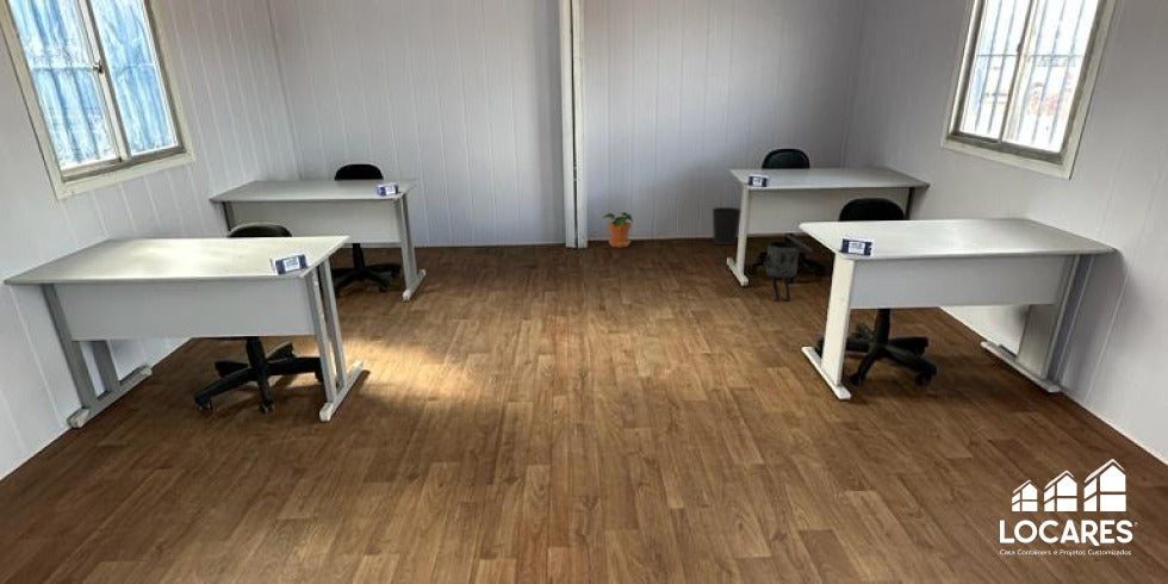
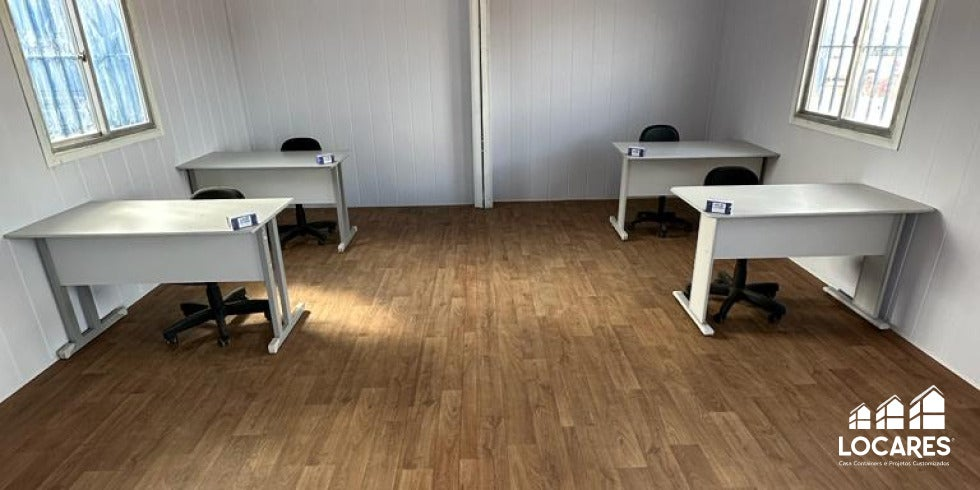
- toy figure [762,232,814,302]
- wastebasket [712,206,741,246]
- potted plant [602,211,634,249]
